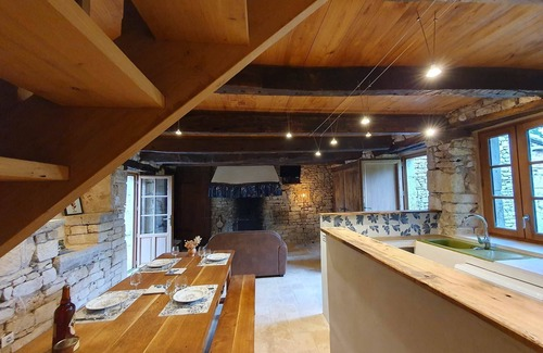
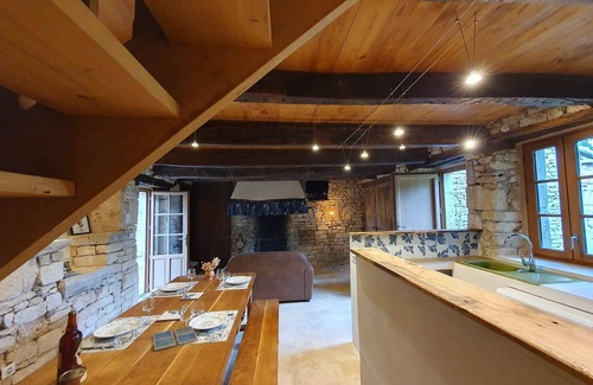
+ drink coaster [152,325,199,352]
